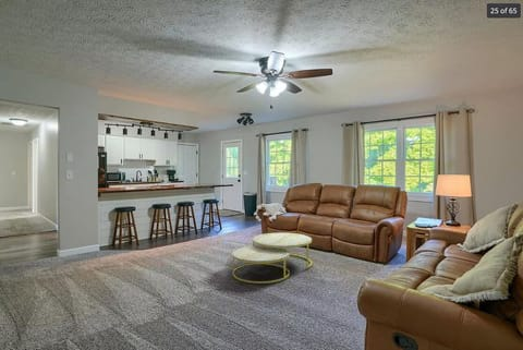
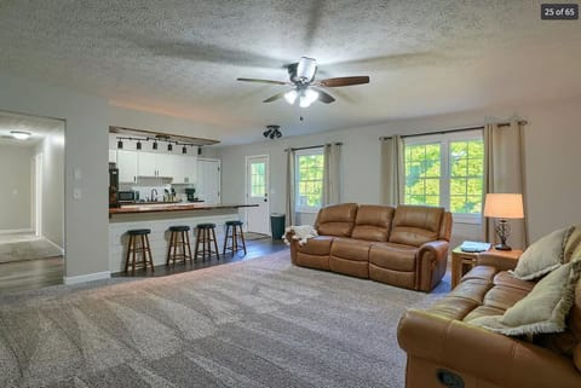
- coffee table [231,232,313,285]
